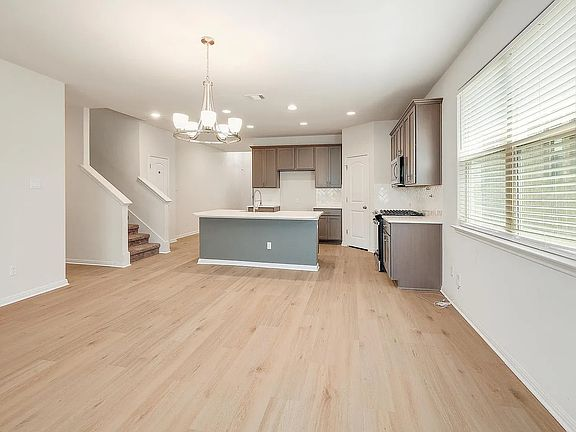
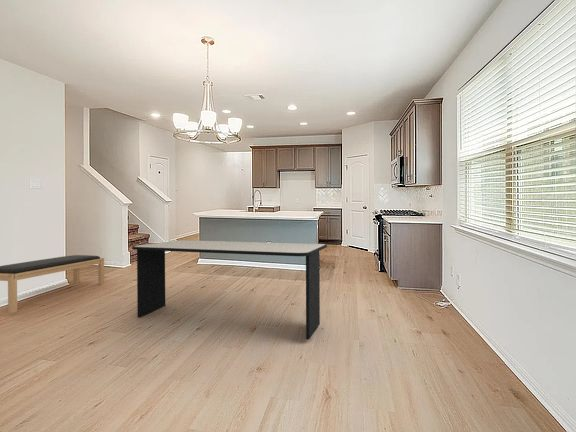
+ dining table [131,239,328,340]
+ bench [0,254,105,314]
